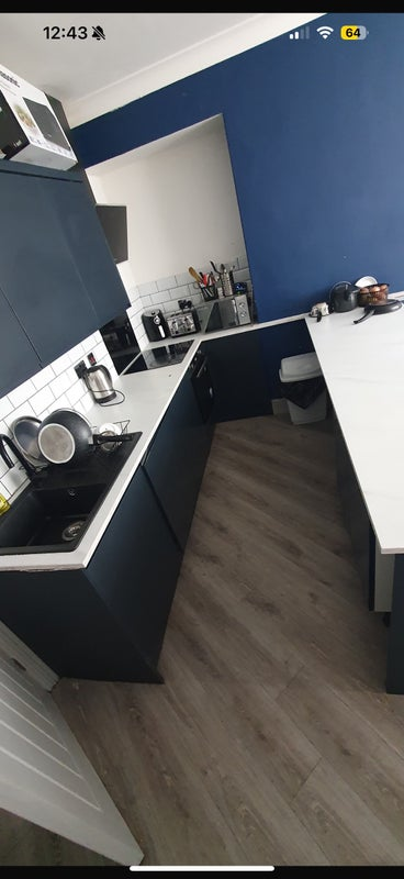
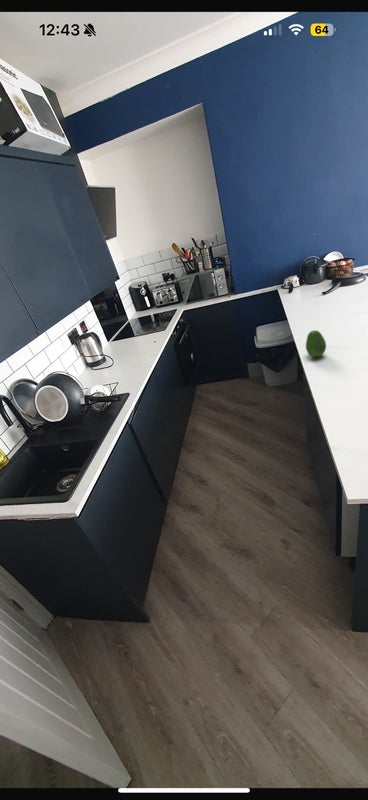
+ fruit [305,329,327,358]
